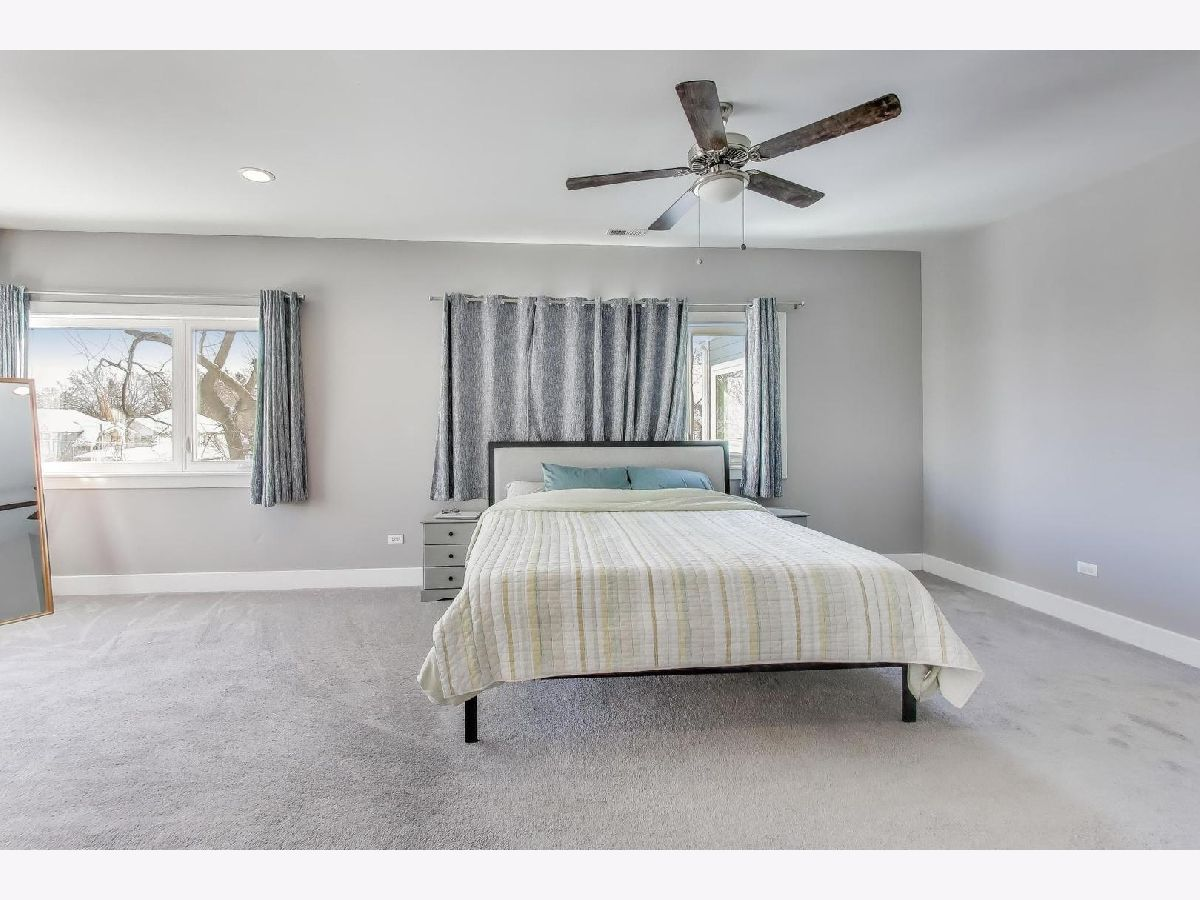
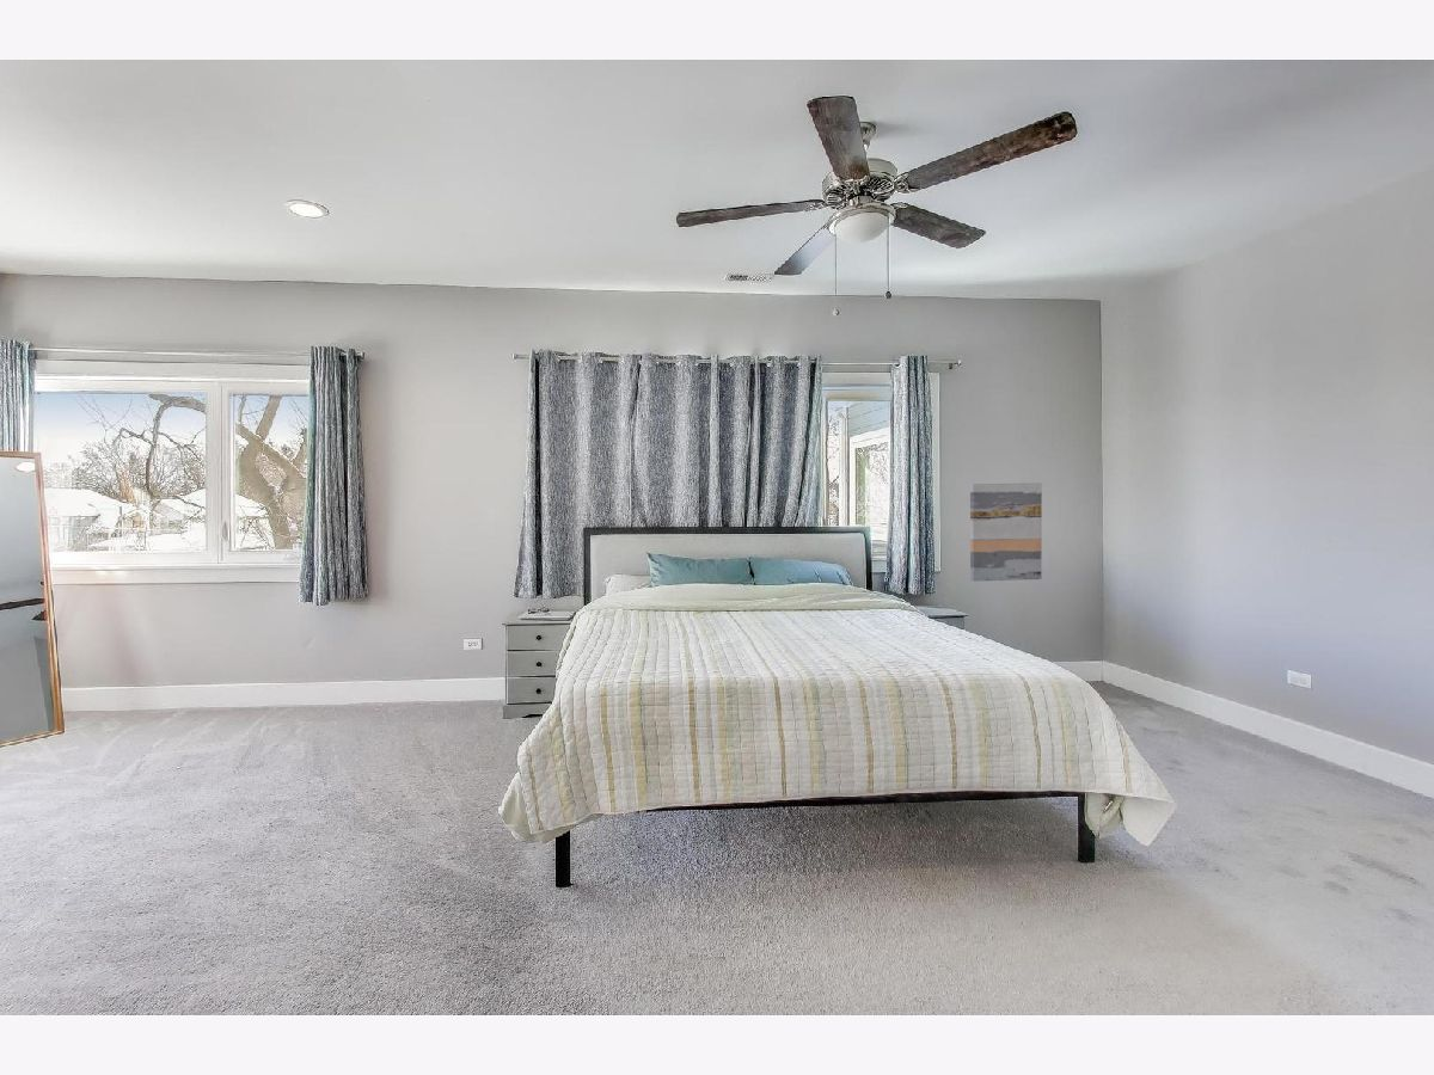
+ wall art [969,483,1043,583]
